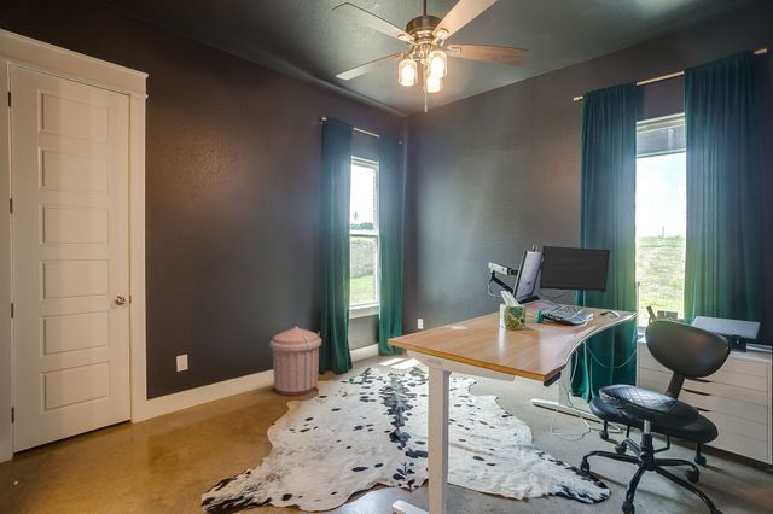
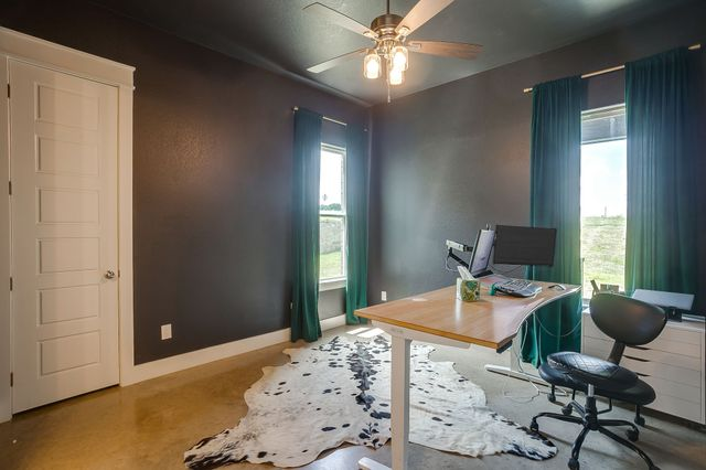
- trash can [269,326,322,397]
